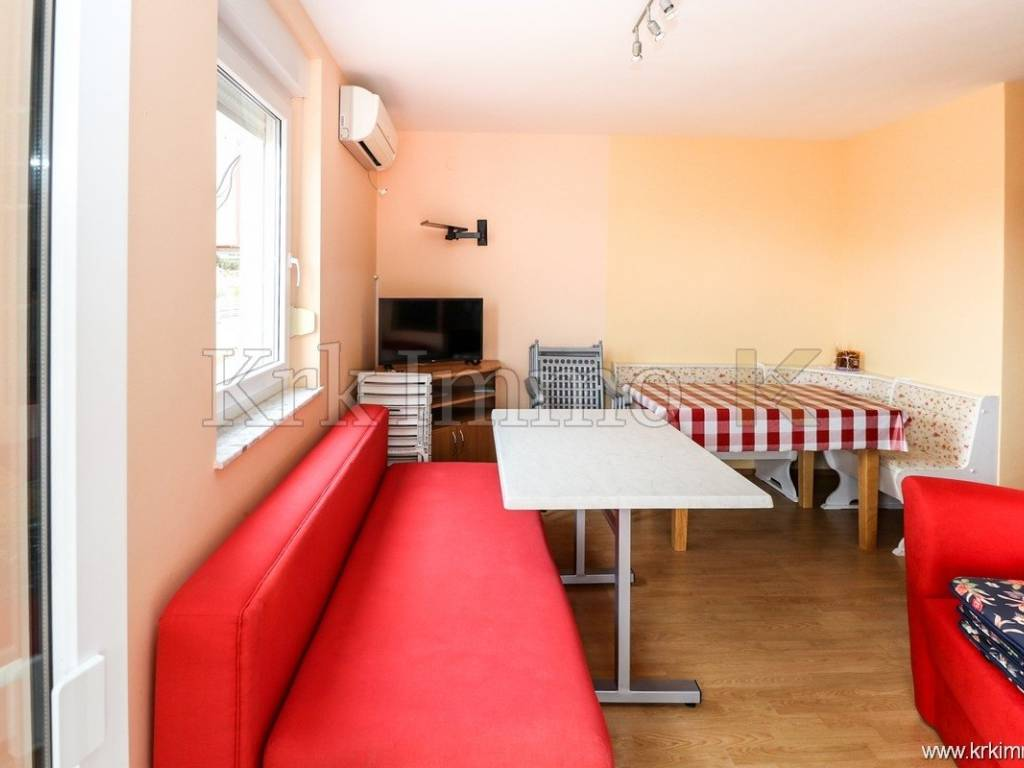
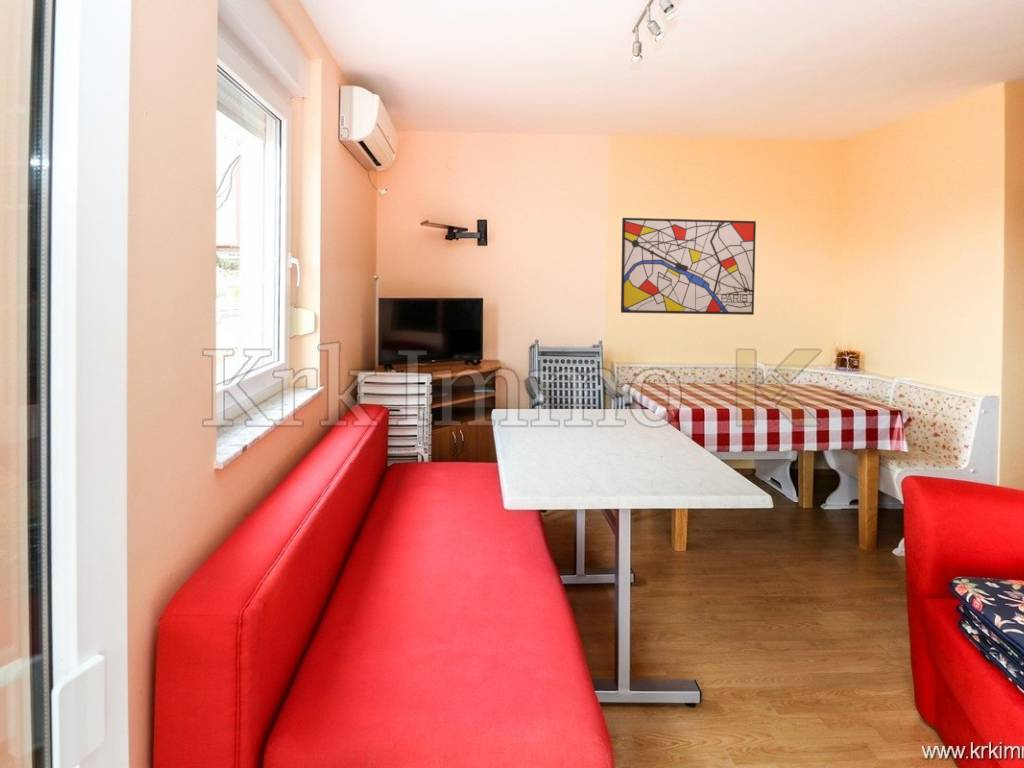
+ wall art [620,217,757,316]
